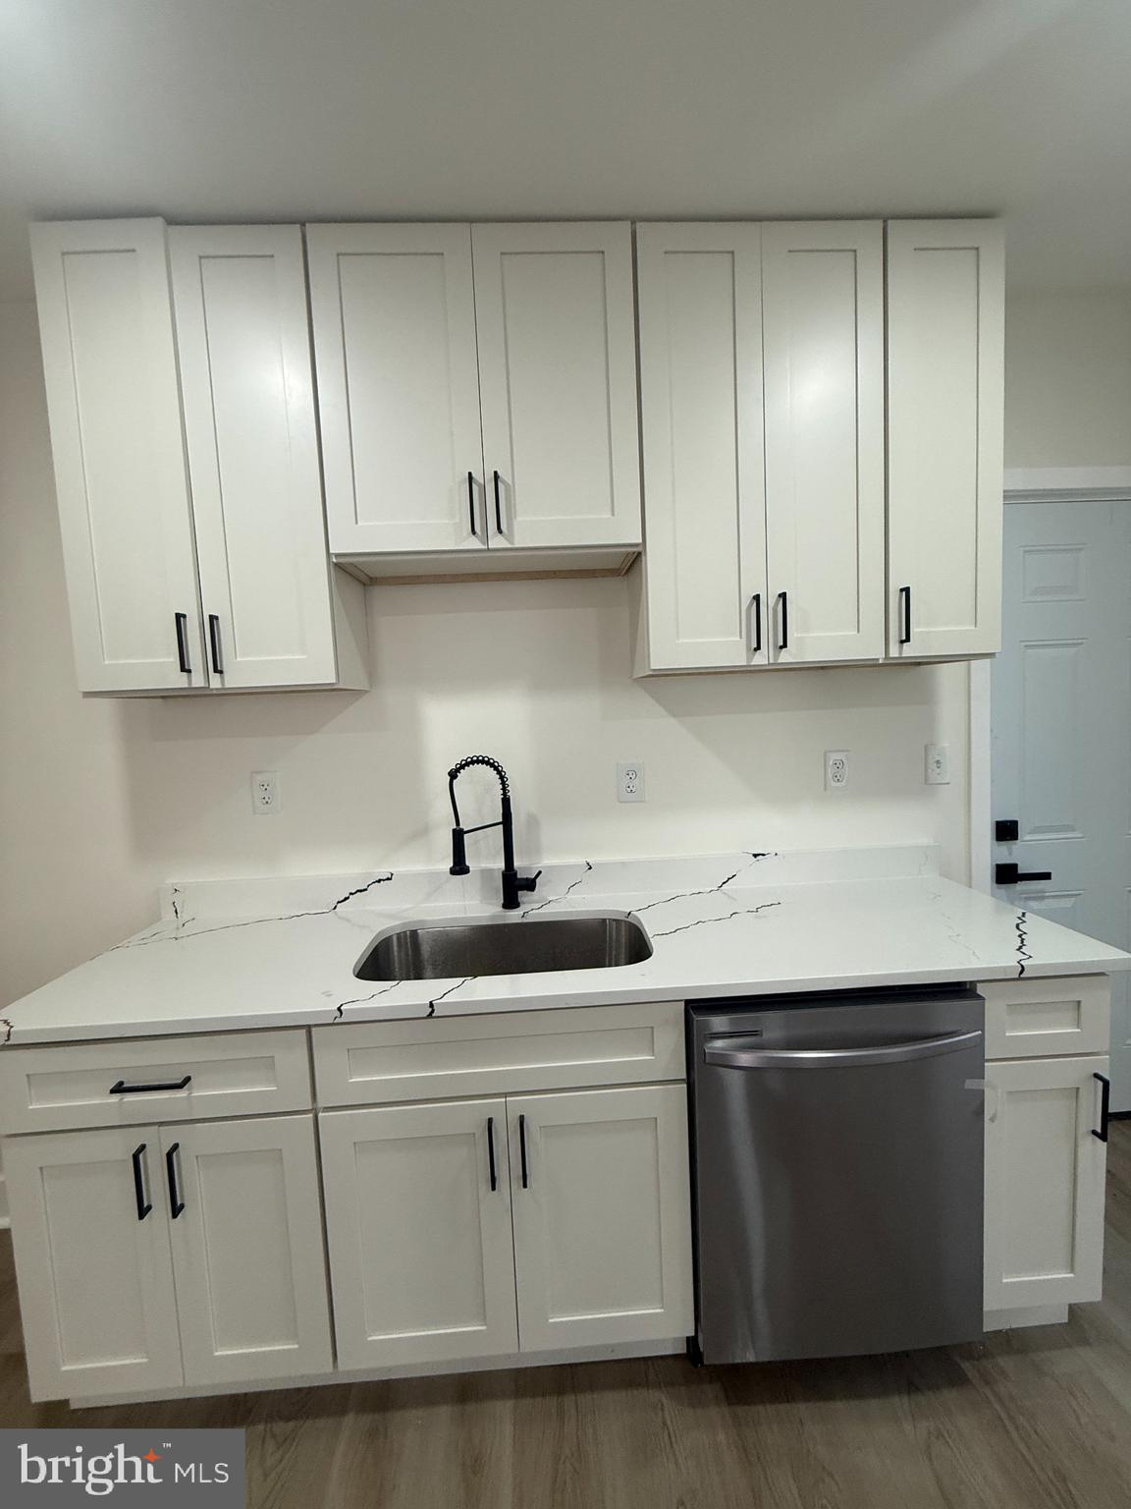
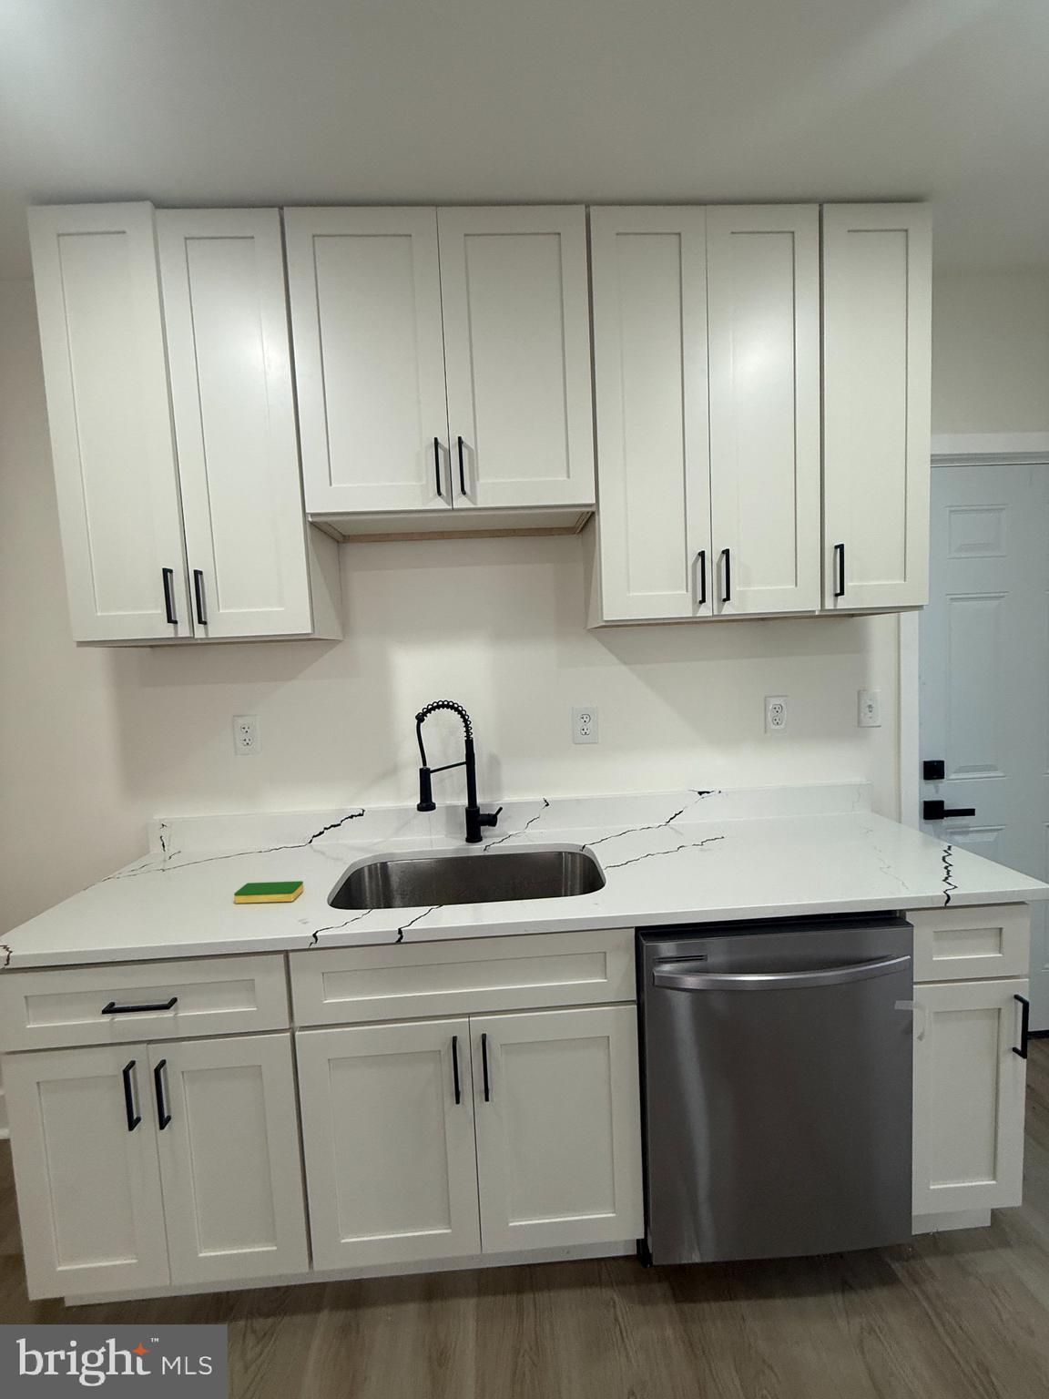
+ dish sponge [234,880,304,904]
